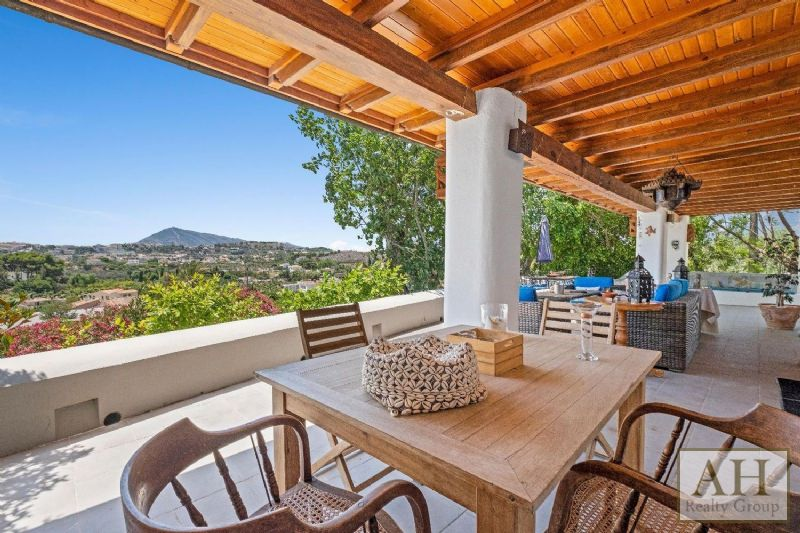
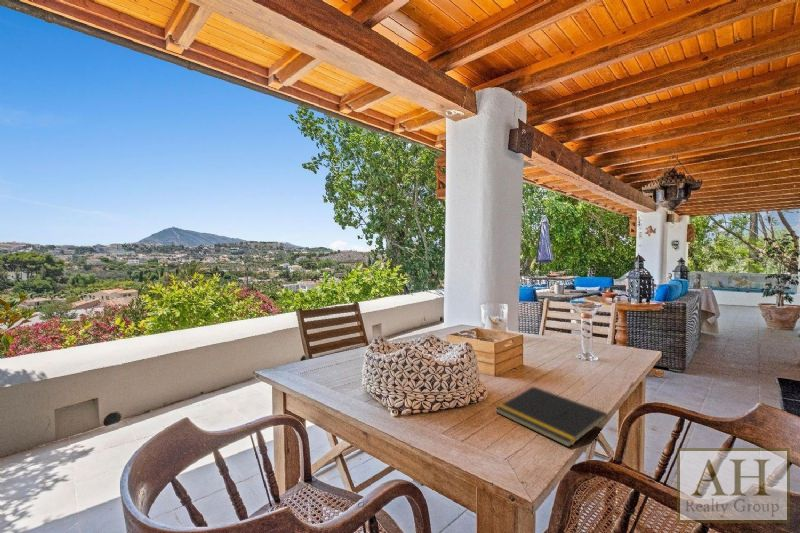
+ notepad [495,386,608,448]
